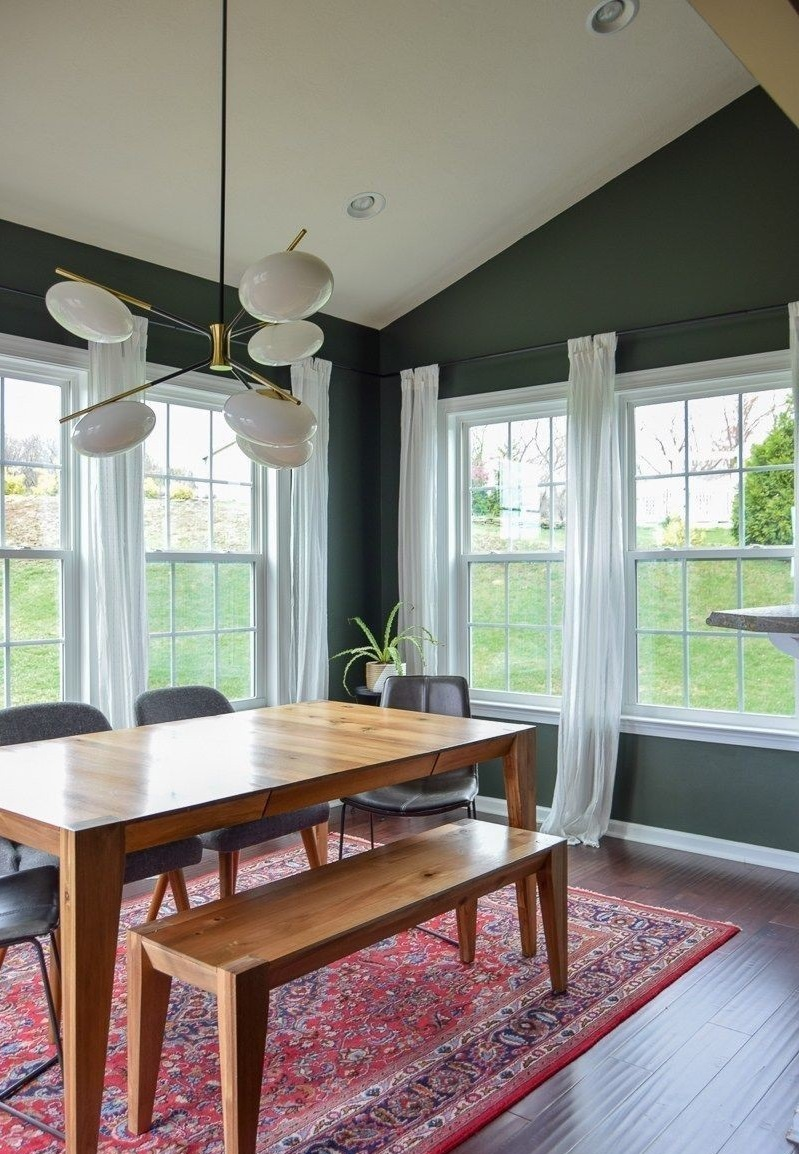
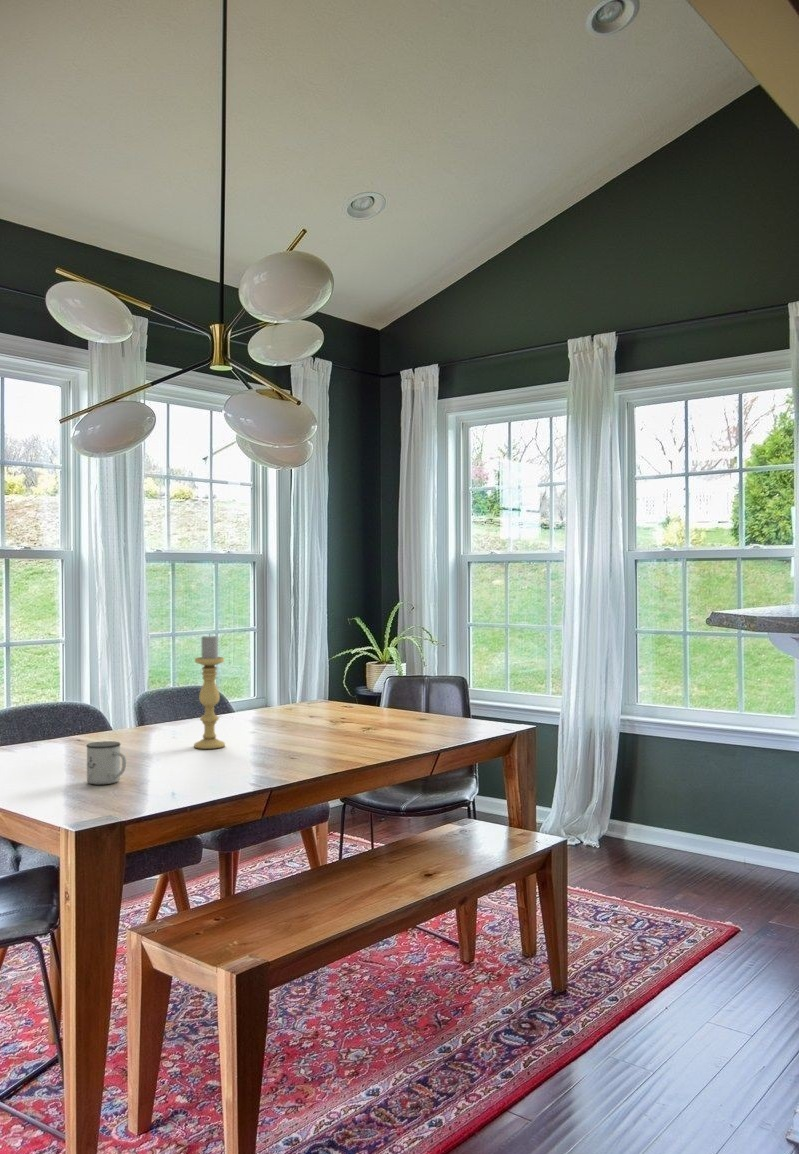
+ candle holder [193,633,226,750]
+ mug [85,740,127,786]
